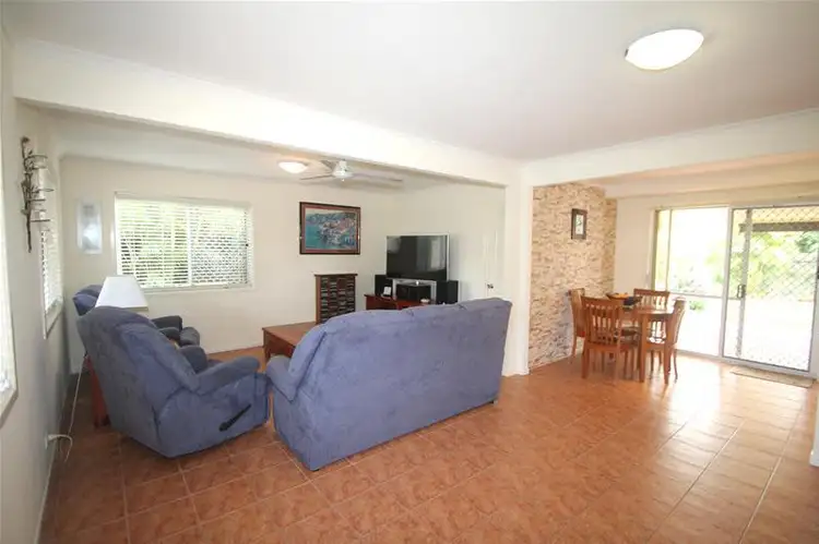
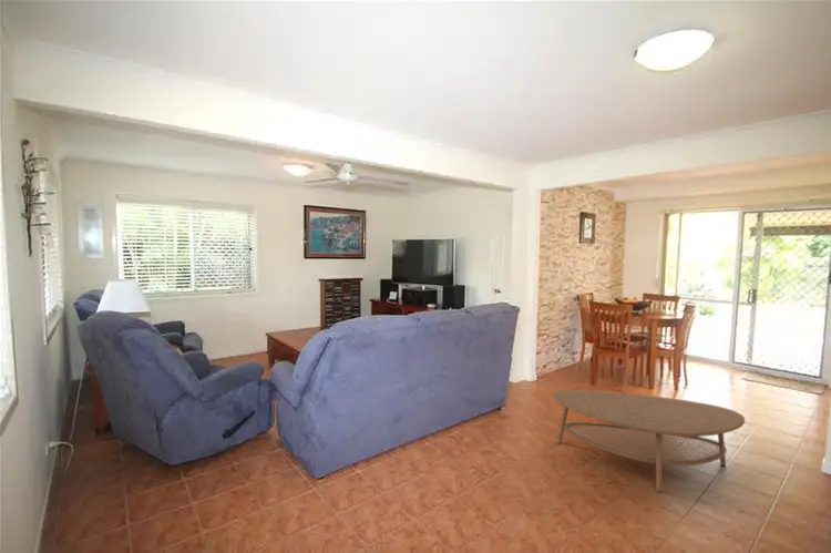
+ coffee table [551,389,746,493]
